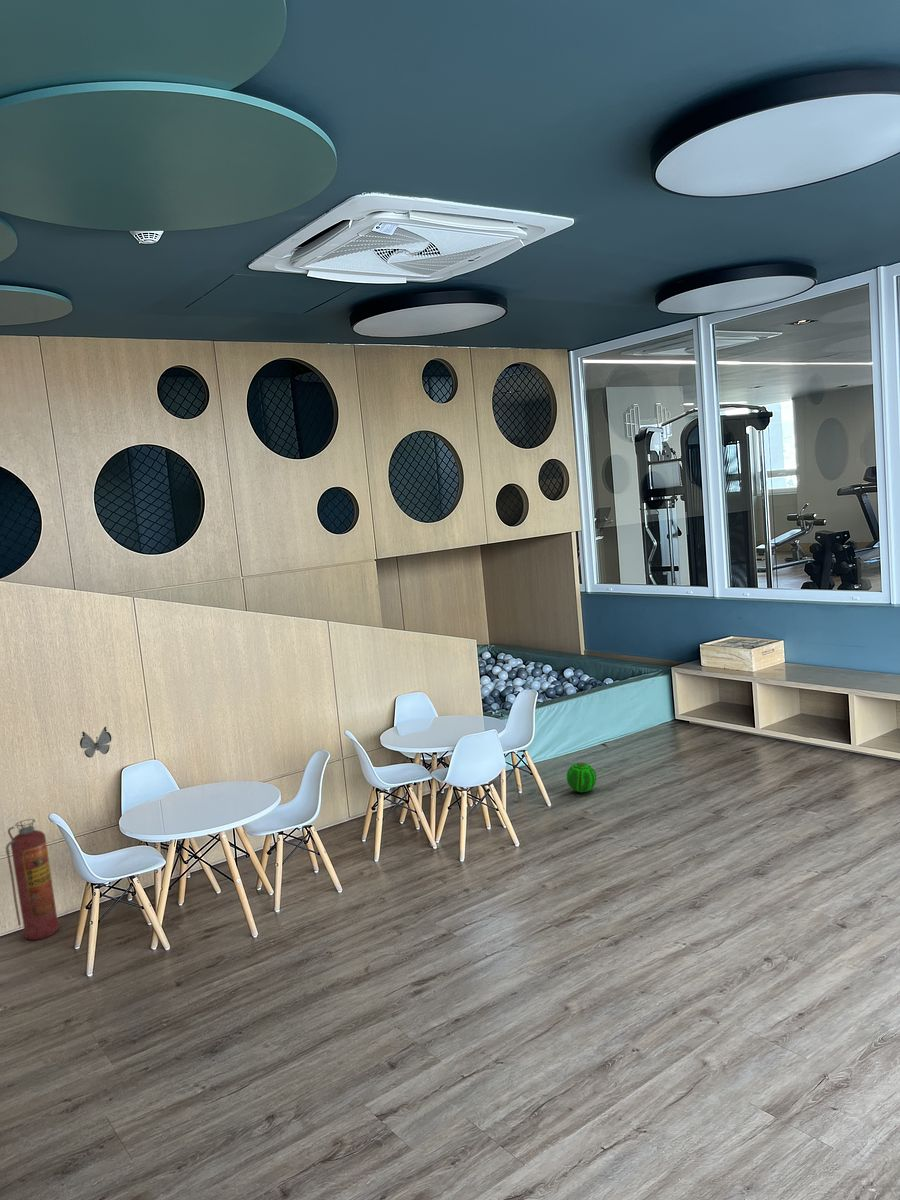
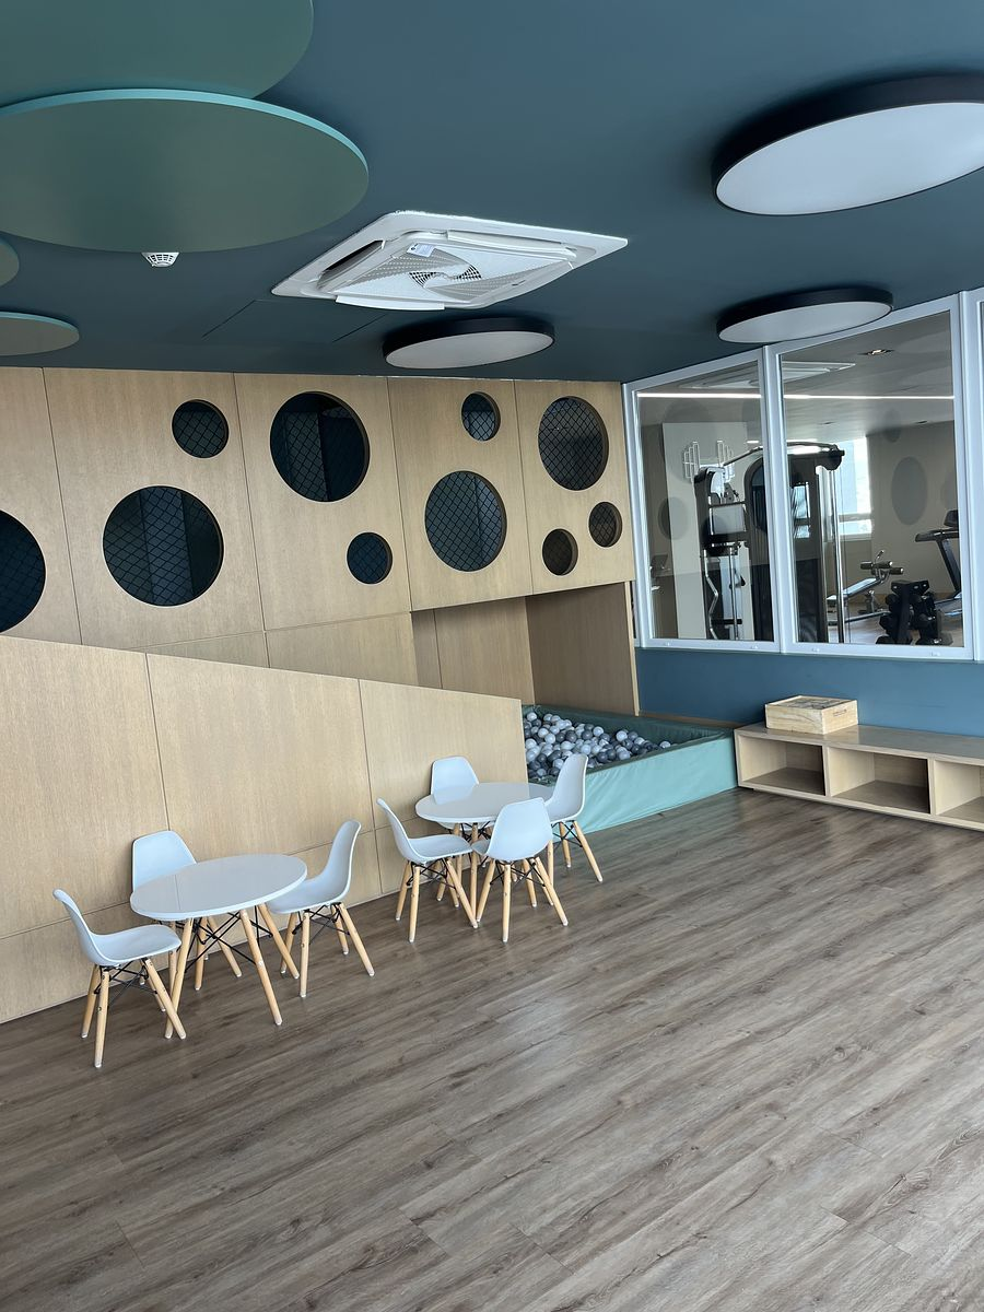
- fire extinguisher [5,818,60,941]
- ball [566,762,597,793]
- decorative butterfly [79,726,112,759]
